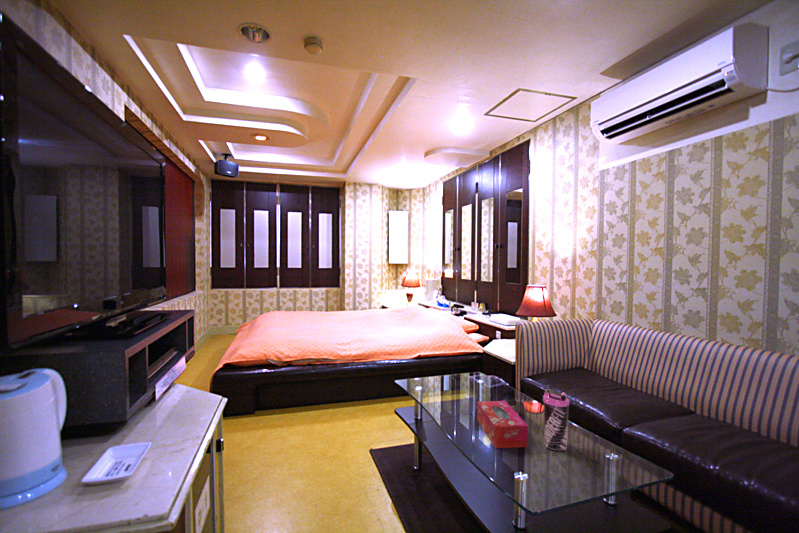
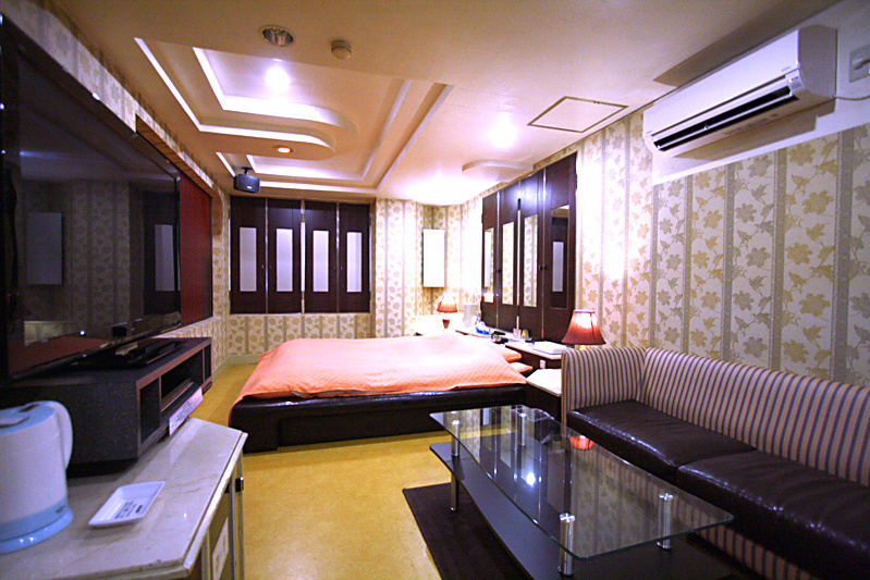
- tissue box [476,400,529,449]
- water bottle [542,388,570,453]
